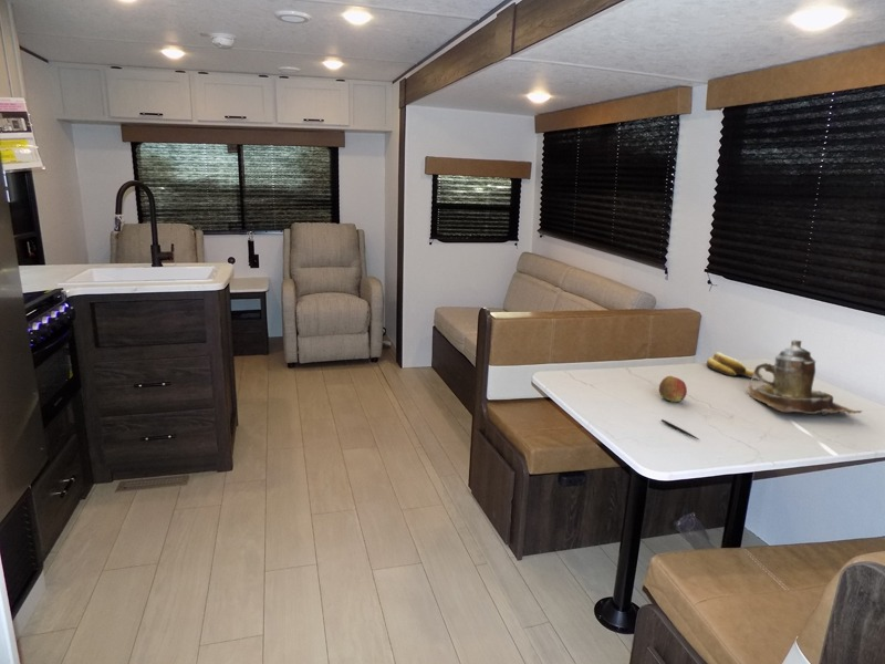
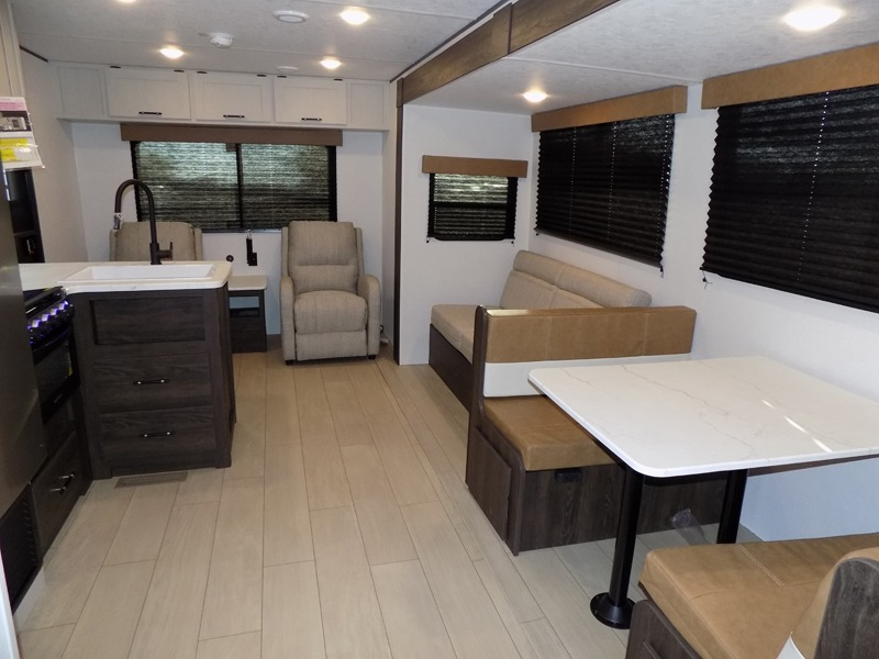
- pen [660,418,701,442]
- teapot [747,339,864,417]
- banana [706,351,763,377]
- apple [658,375,688,403]
